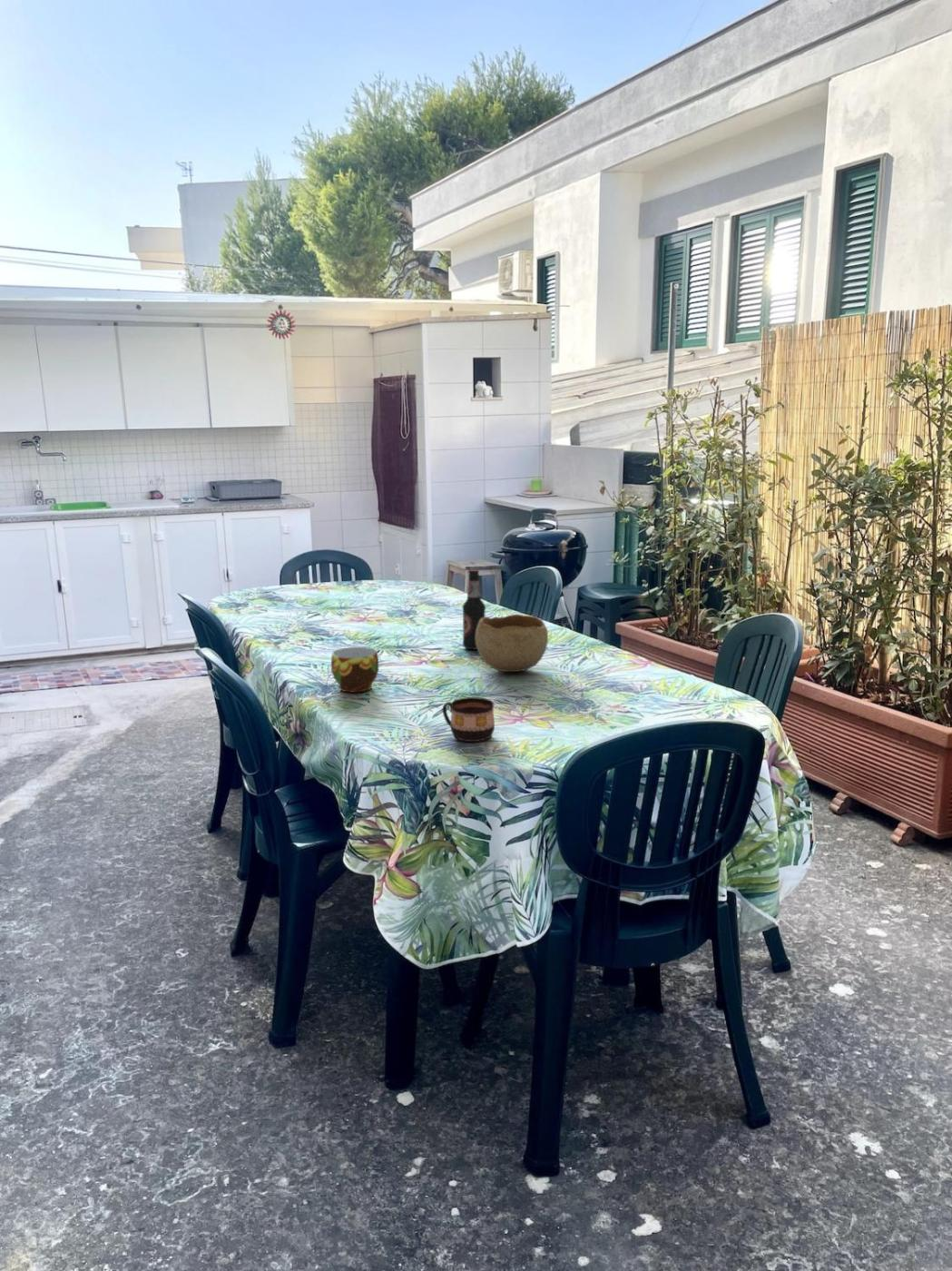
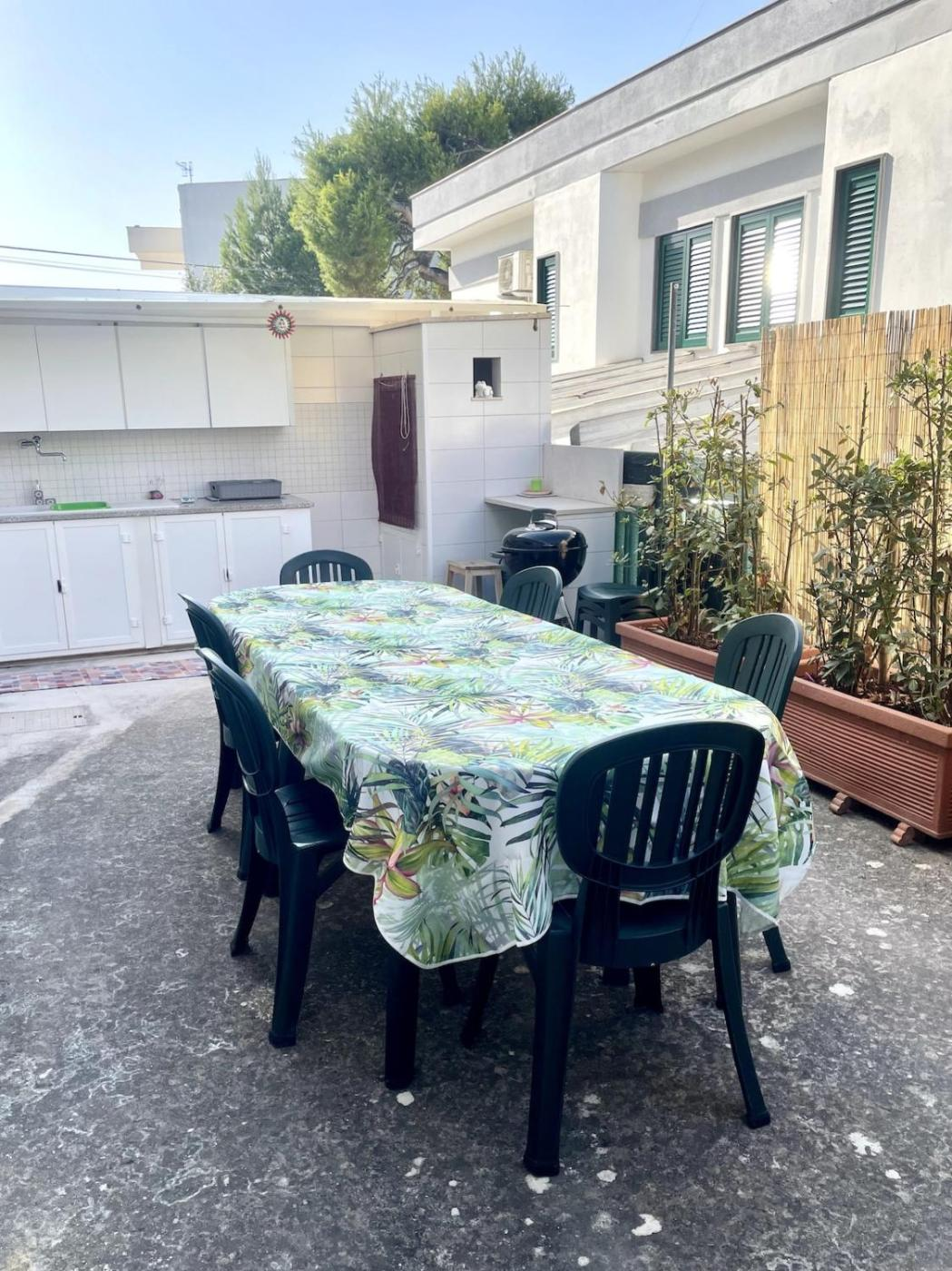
- bowl [476,614,549,673]
- cup [330,646,379,694]
- cup [442,696,496,743]
- bottle [462,568,486,650]
